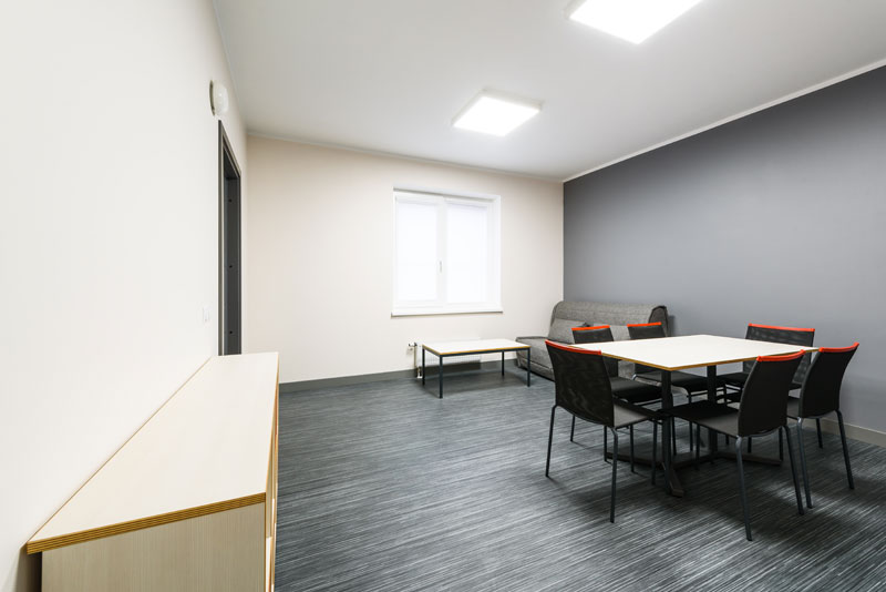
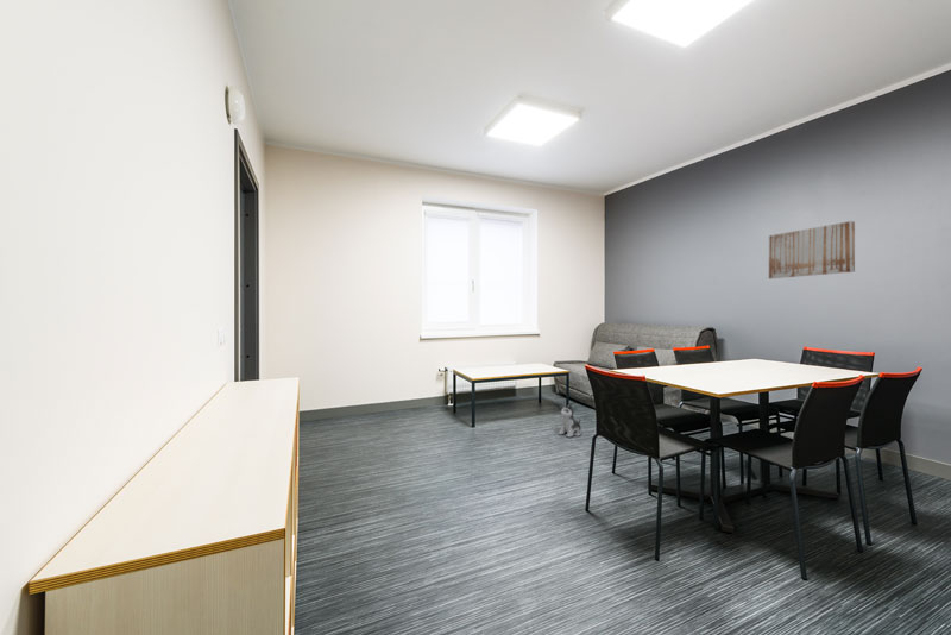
+ wall art [768,220,856,279]
+ plush toy [556,402,582,439]
